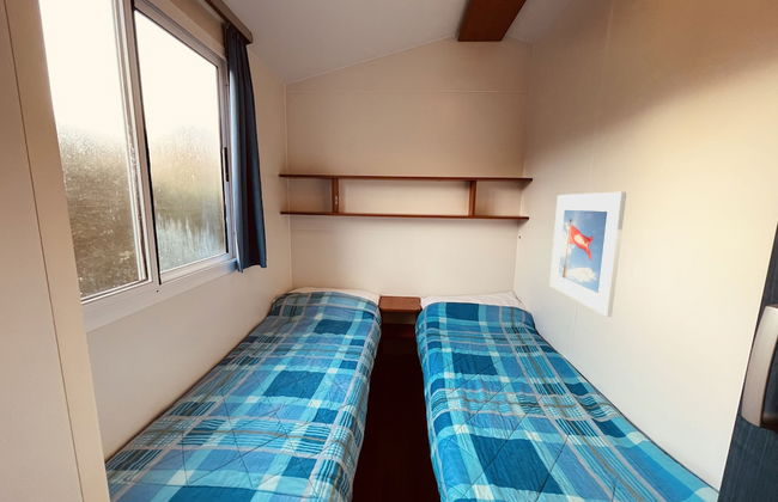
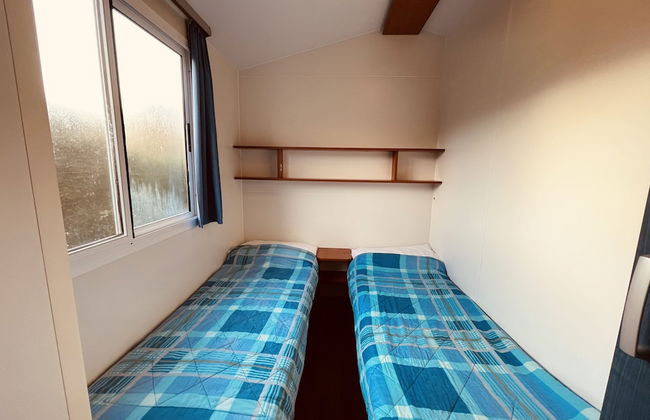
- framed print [548,190,627,318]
